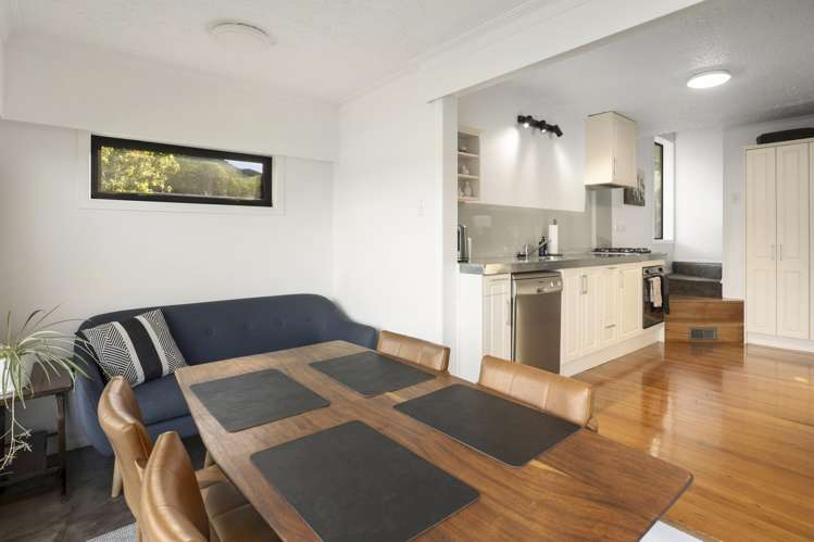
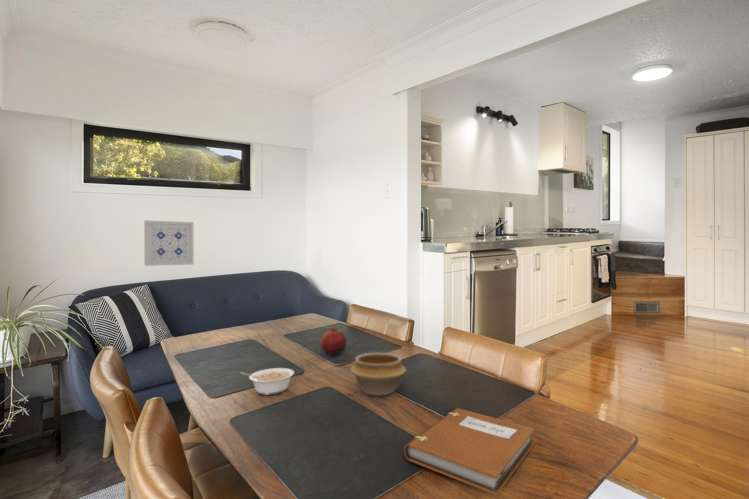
+ wall art [143,219,195,267]
+ notebook [403,407,536,496]
+ fruit [319,327,348,355]
+ bowl [350,352,407,397]
+ legume [239,367,295,396]
